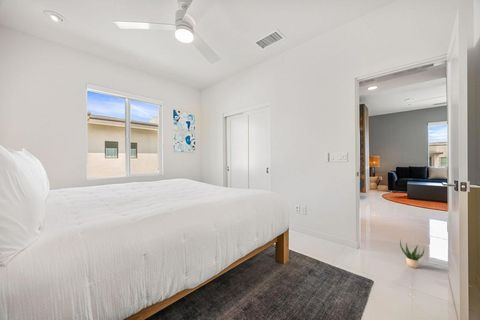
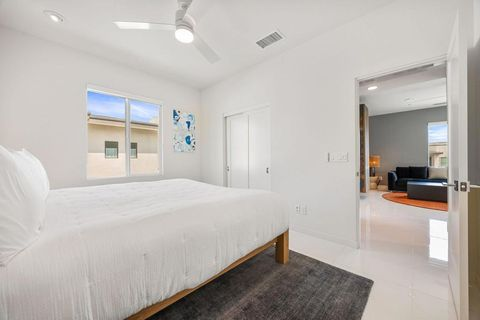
- potted plant [399,239,425,269]
